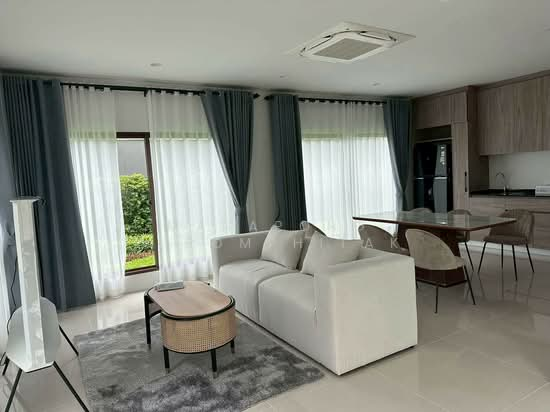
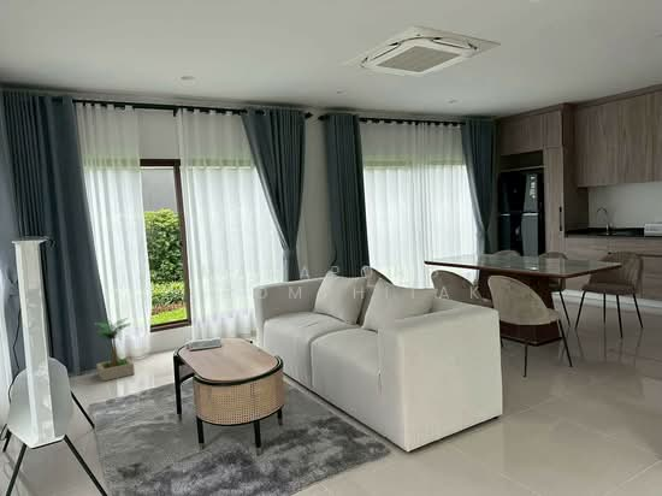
+ potted plant [94,317,136,383]
